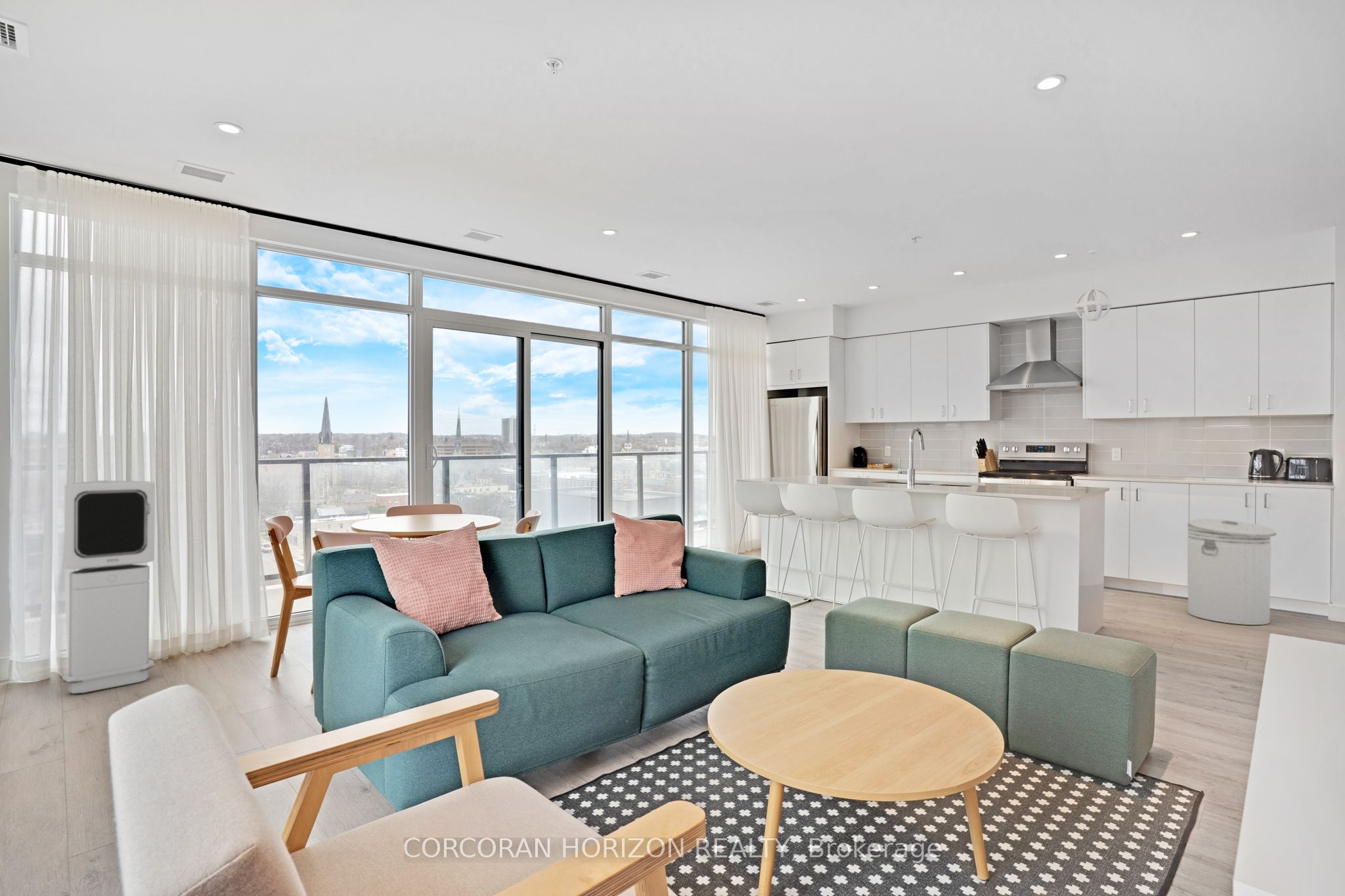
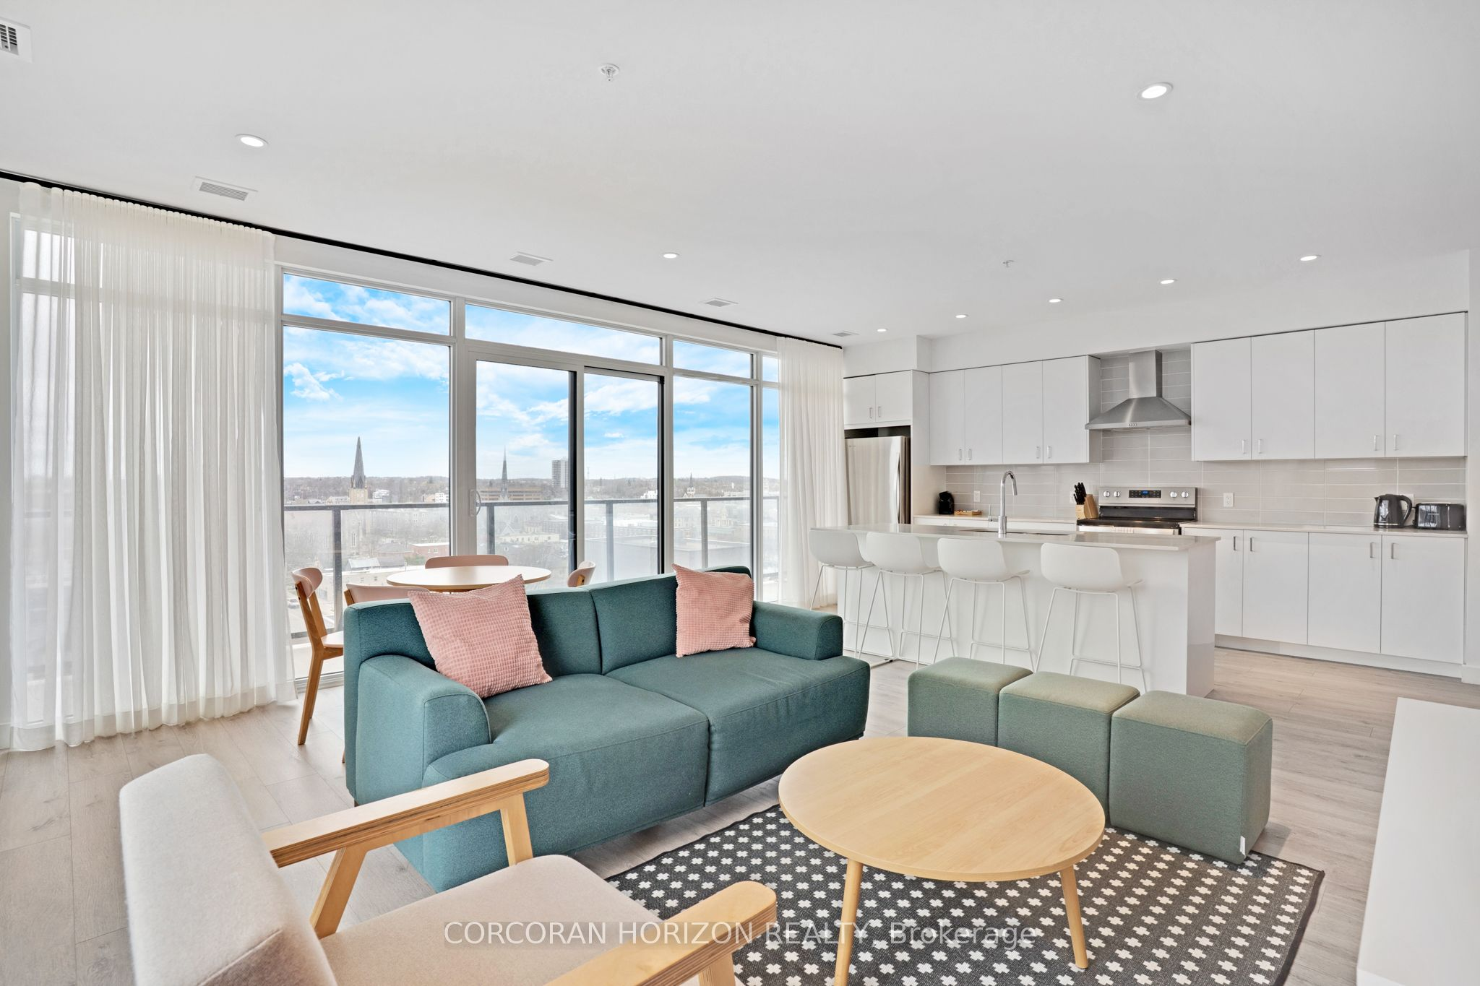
- can [1186,518,1277,626]
- pendant light [1074,249,1112,322]
- air purifier [62,480,156,694]
